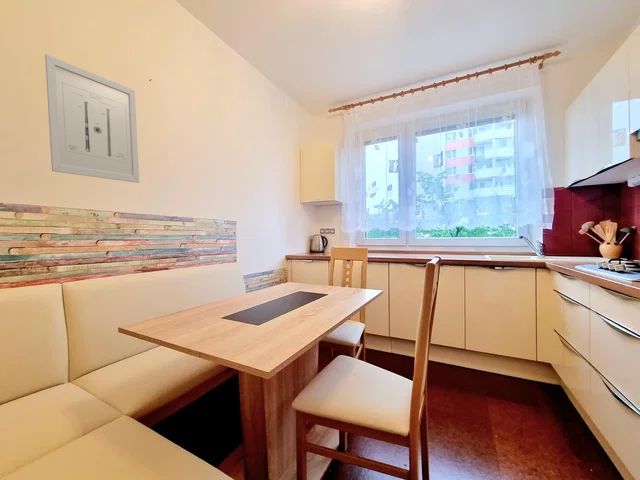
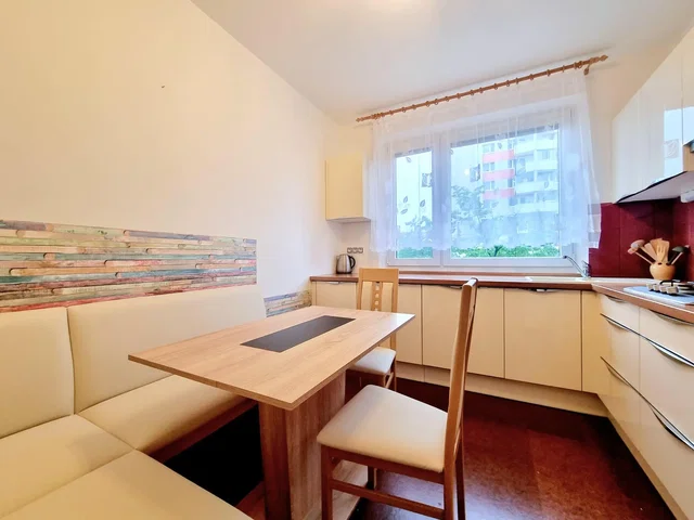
- wall art [44,53,140,184]
